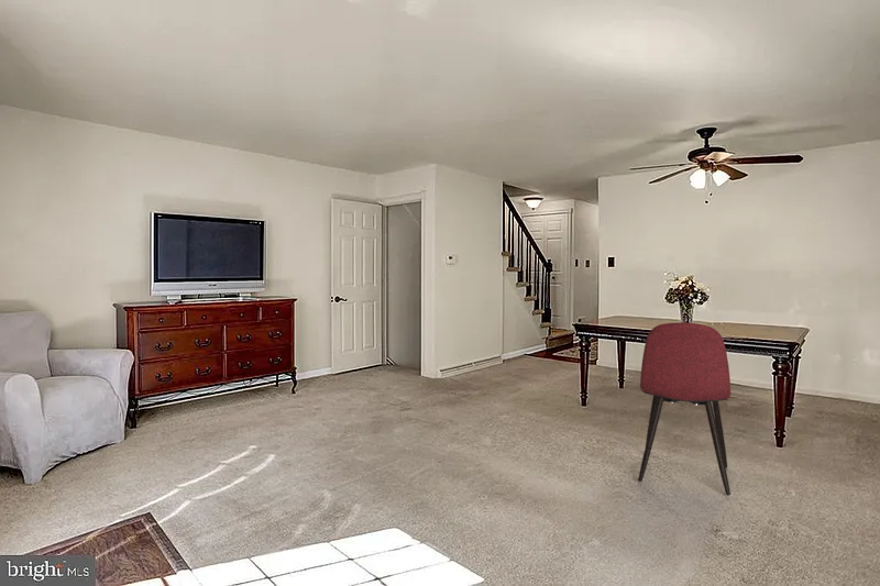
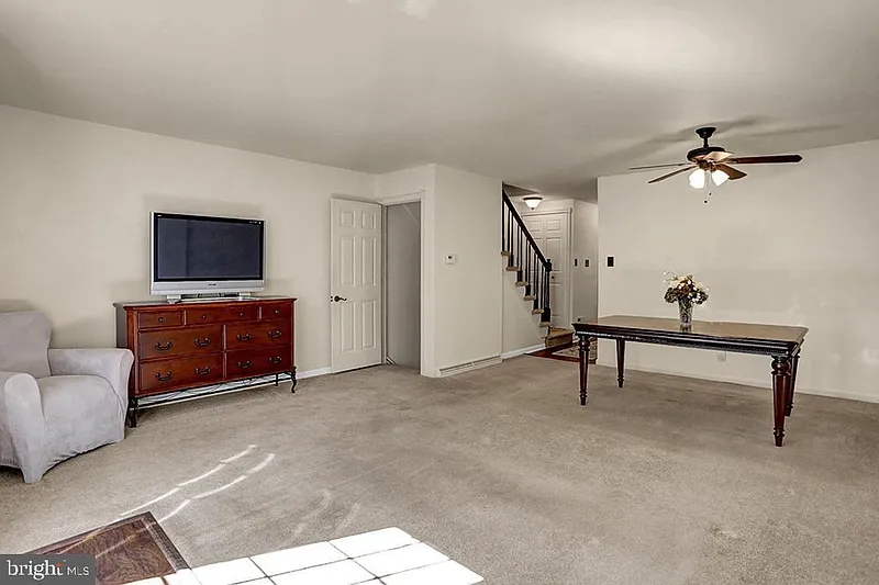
- dining chair [637,321,732,496]
